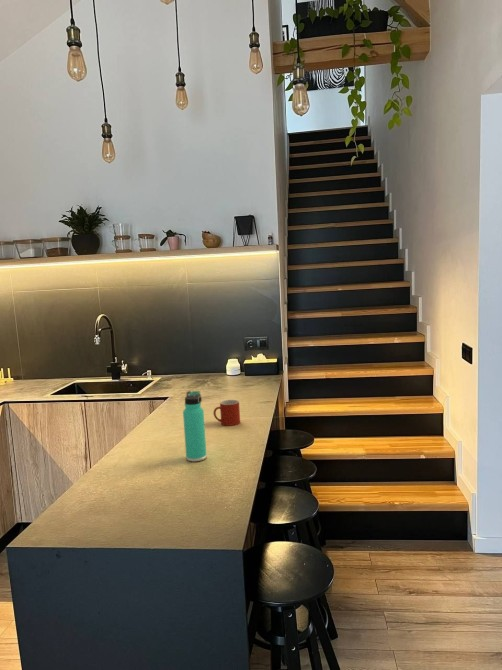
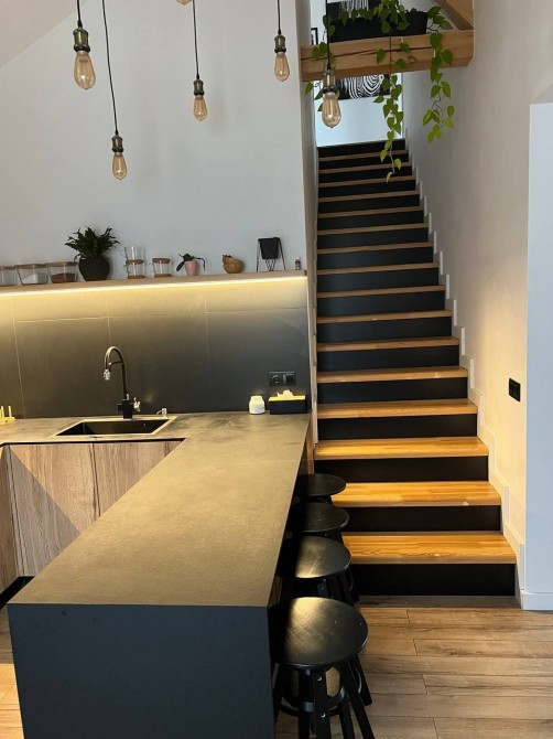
- mug [213,399,241,427]
- thermos bottle [182,390,208,462]
